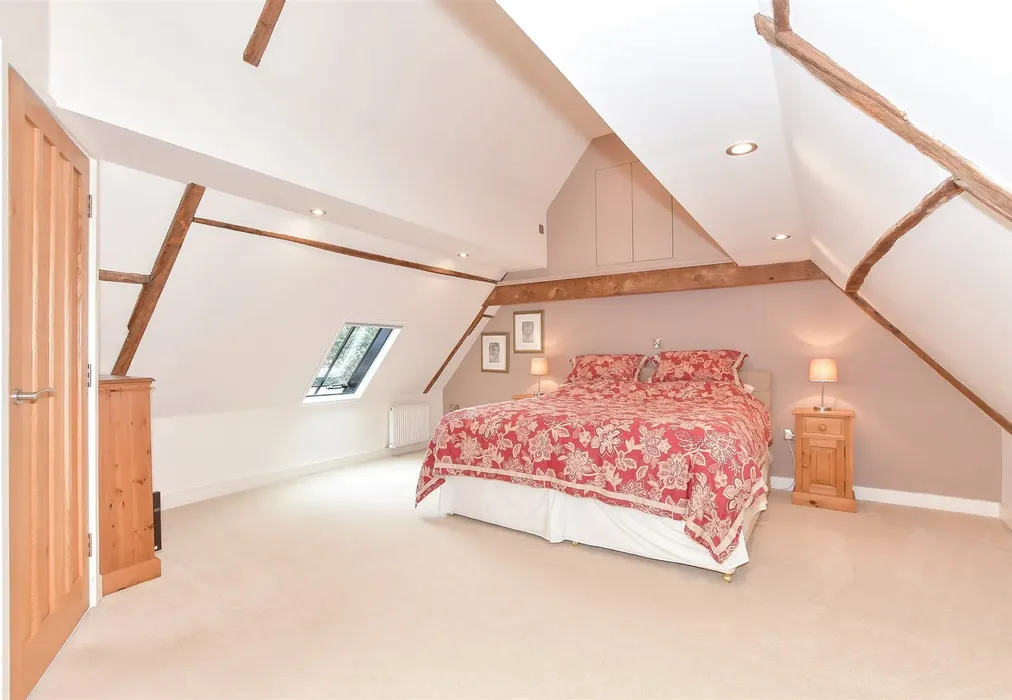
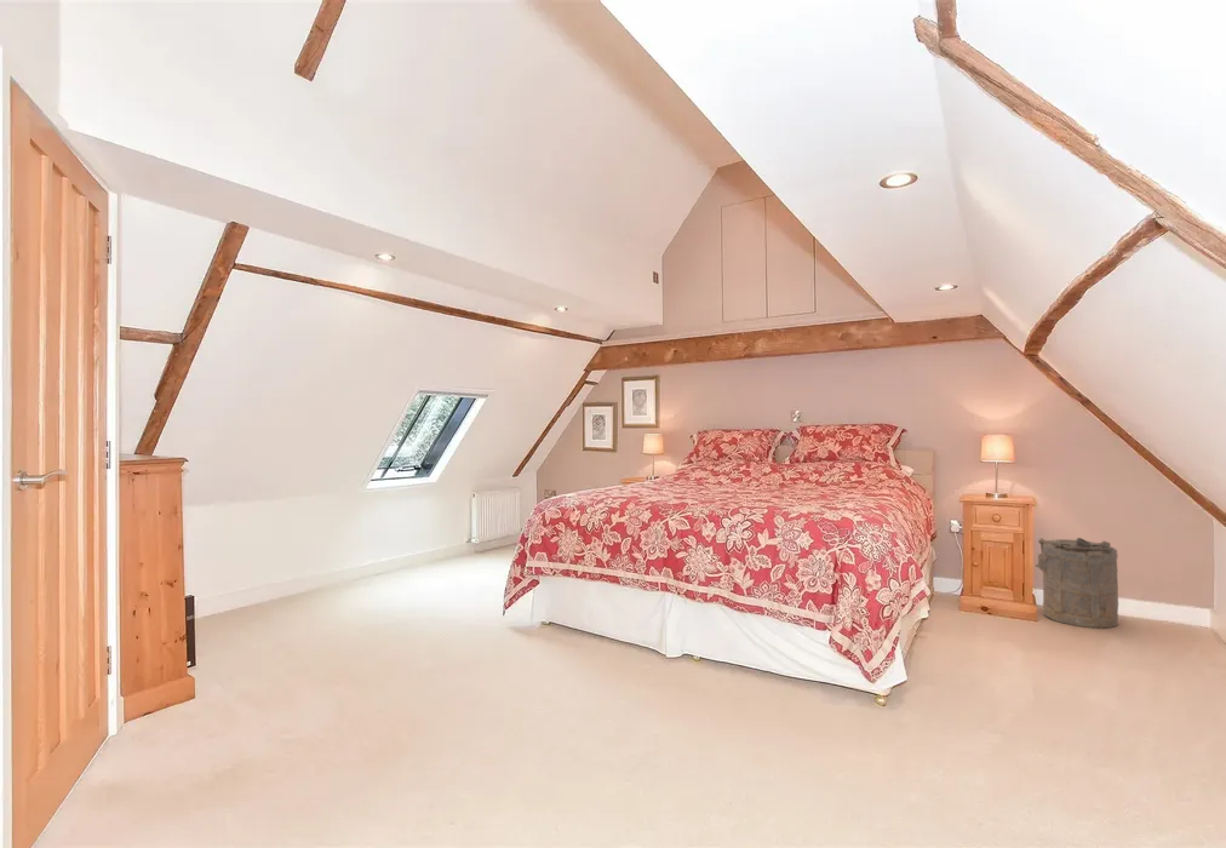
+ laundry hamper [1035,537,1119,629]
